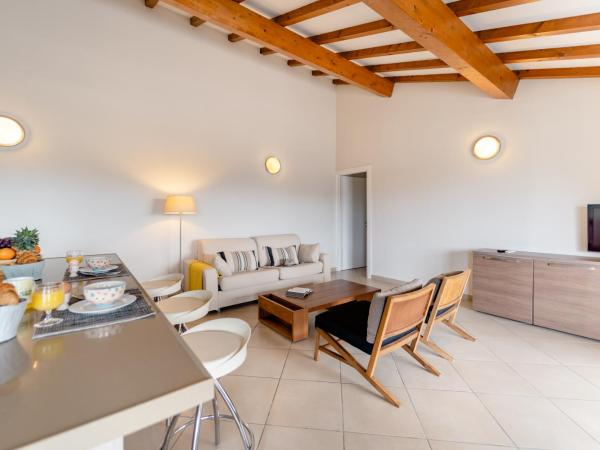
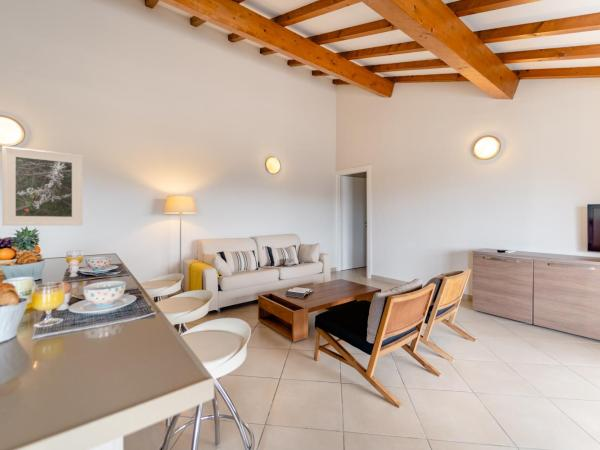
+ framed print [1,145,84,227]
